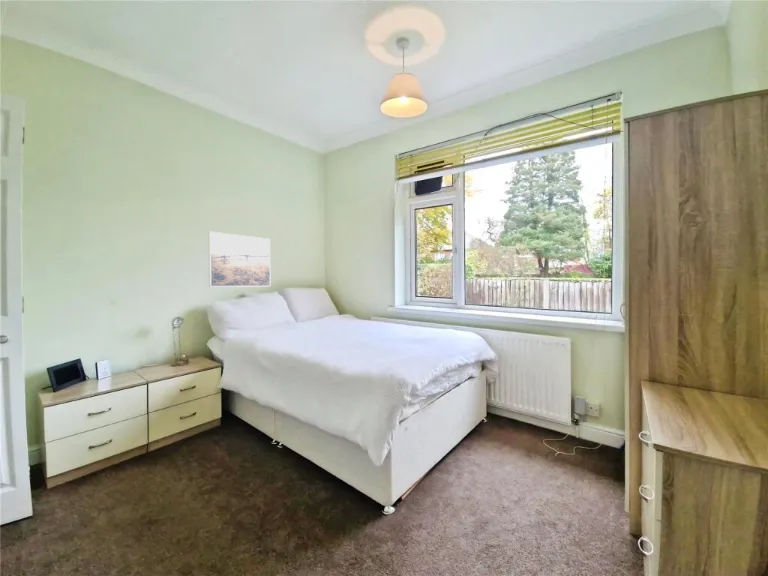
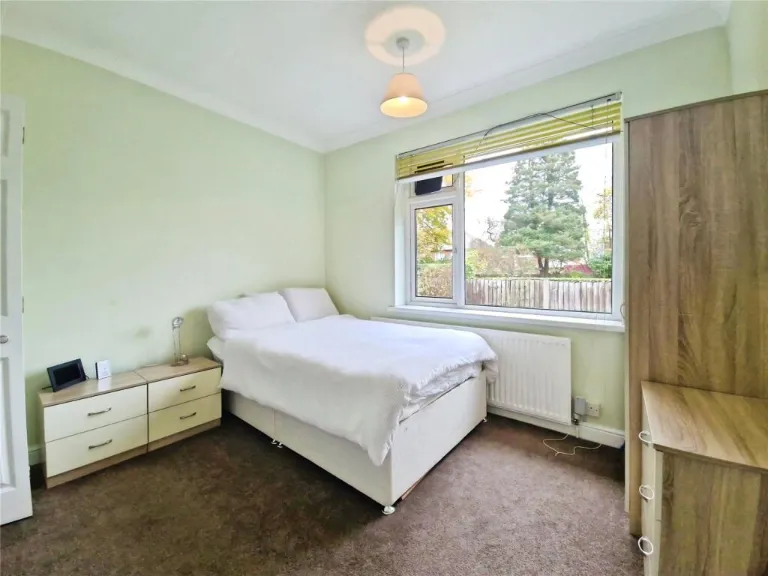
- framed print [207,231,271,288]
